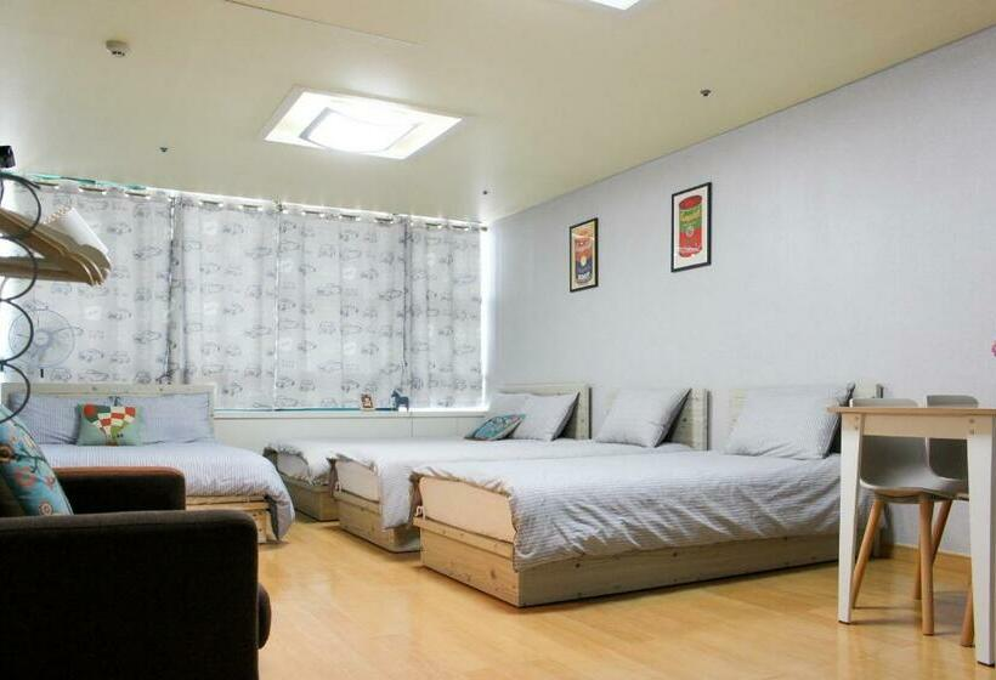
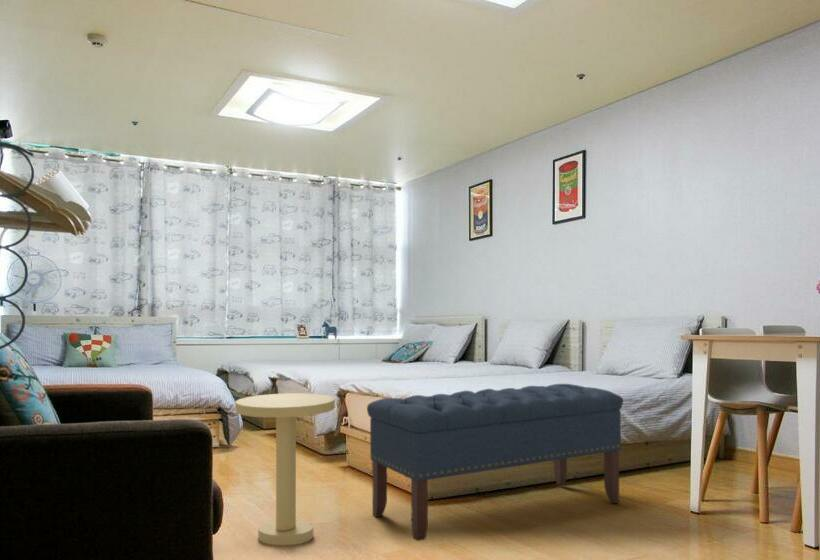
+ side table [234,392,336,546]
+ bench [366,383,624,542]
